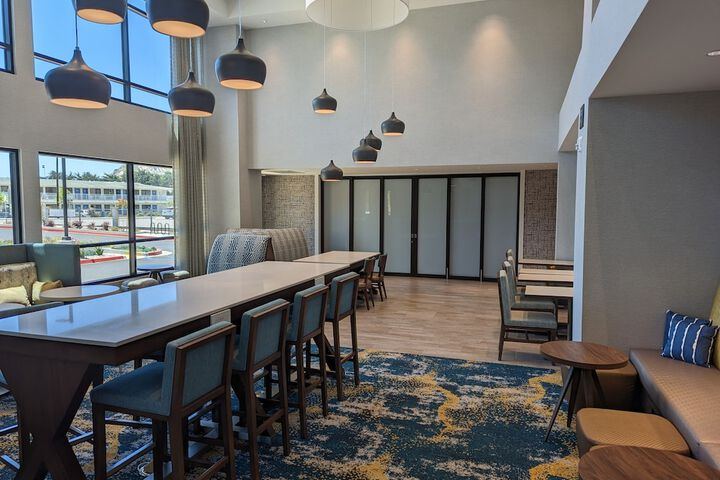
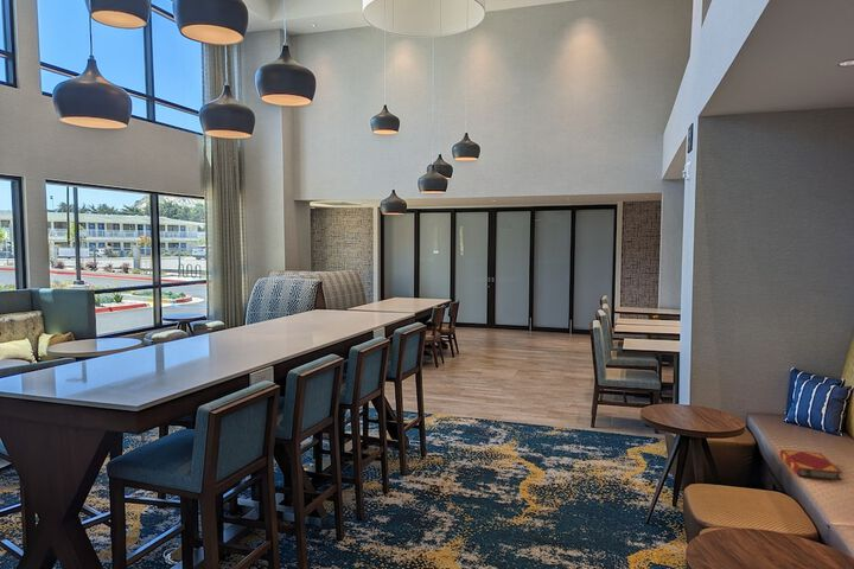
+ hardback book [779,448,843,481]
